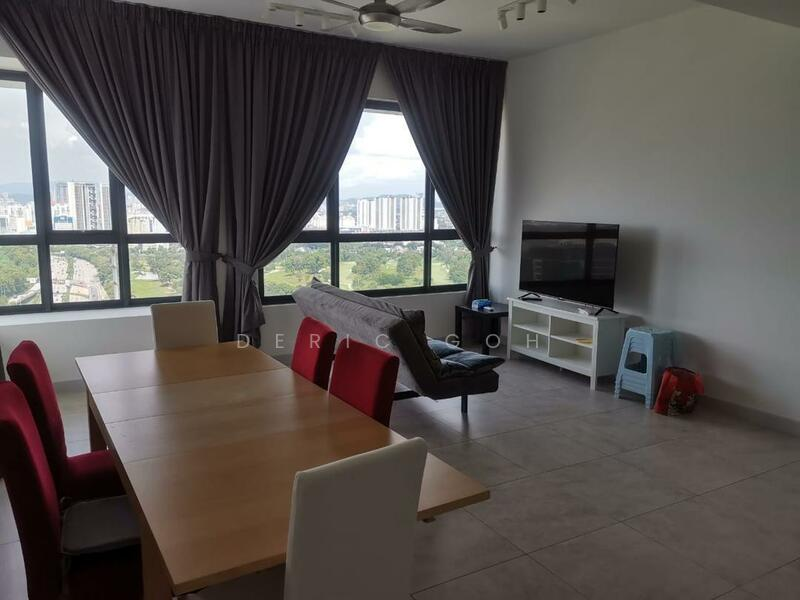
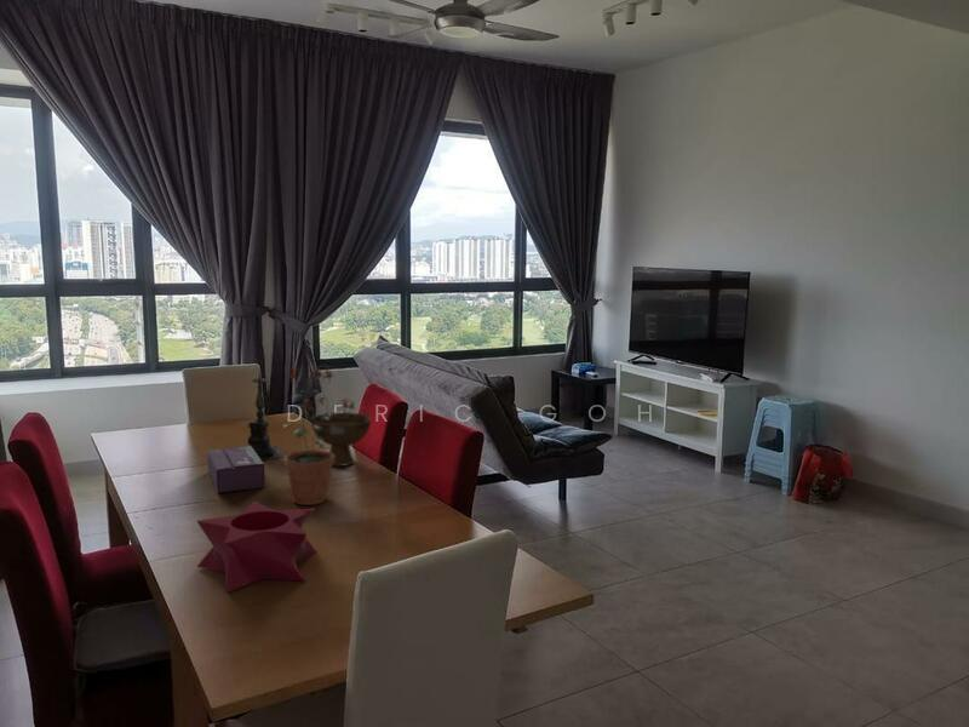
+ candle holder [195,500,317,593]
+ potted plant [281,364,356,506]
+ tissue box [206,445,266,494]
+ candle holder [247,366,287,462]
+ bowl [309,411,372,468]
